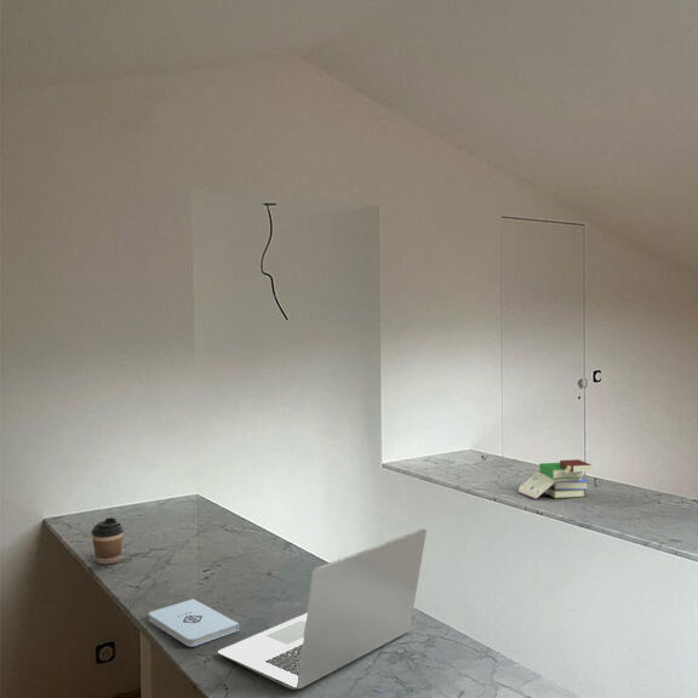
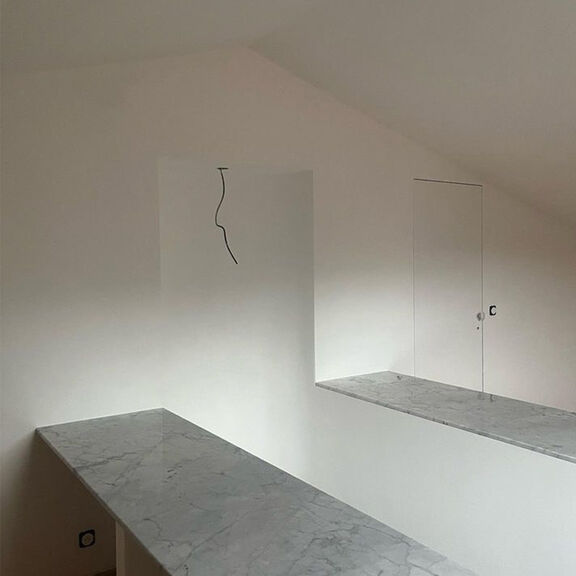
- notepad [148,597,240,648]
- book [517,458,594,500]
- coffee cup [91,516,125,565]
- laptop [217,527,428,691]
